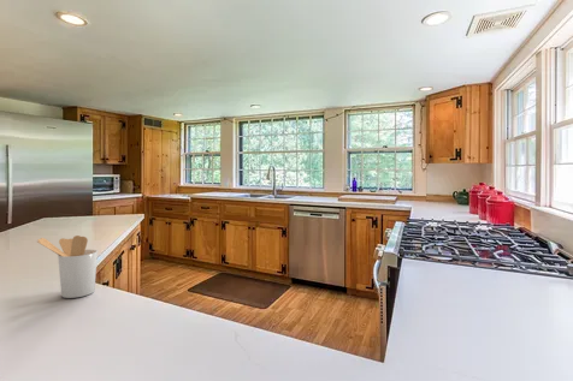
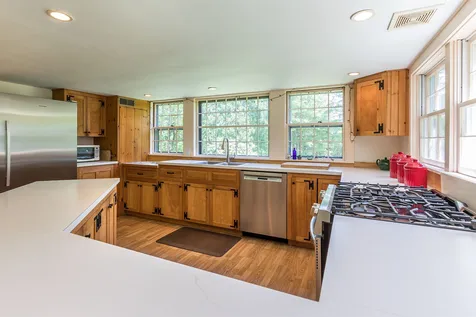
- utensil holder [36,234,99,299]
